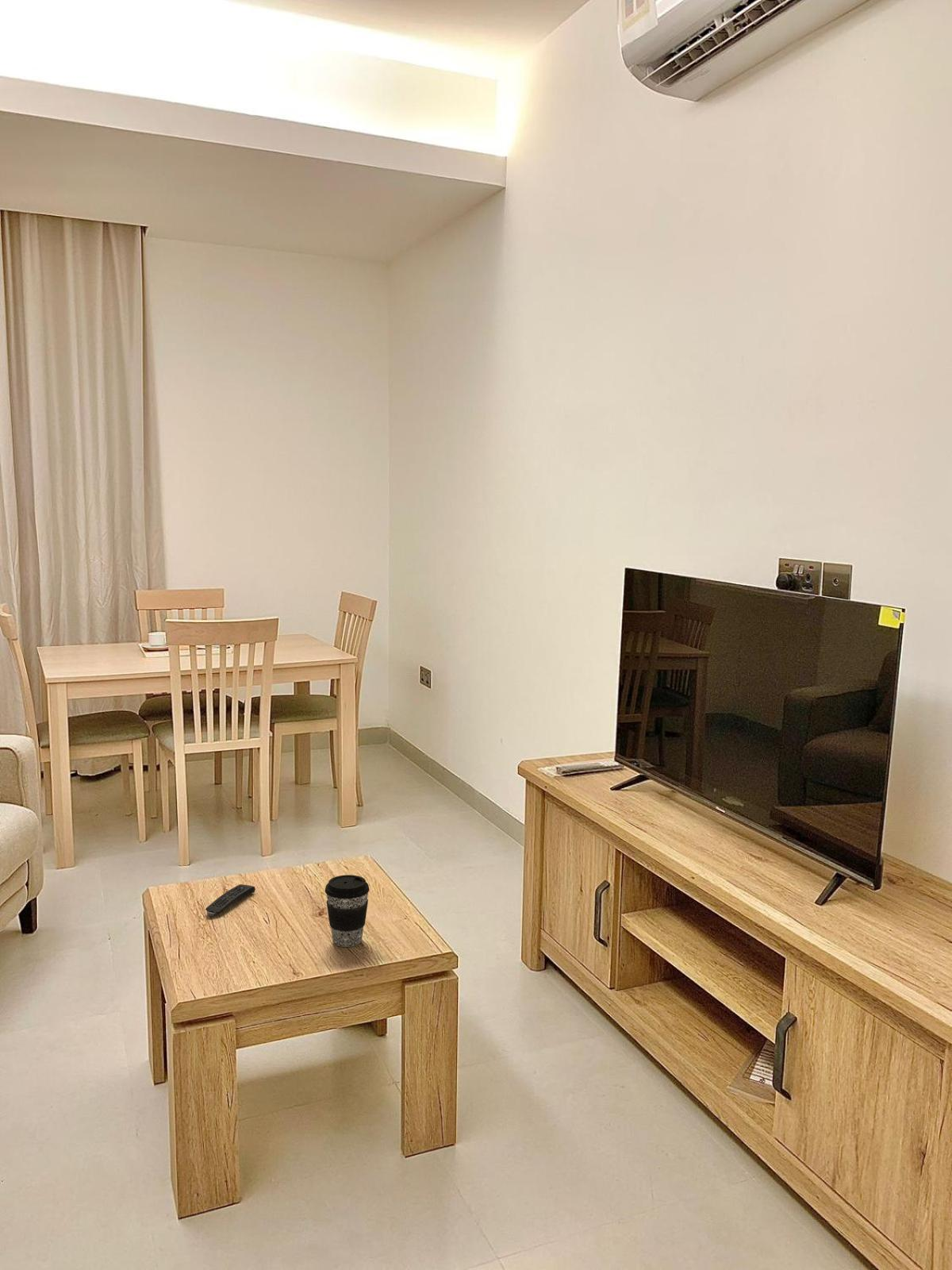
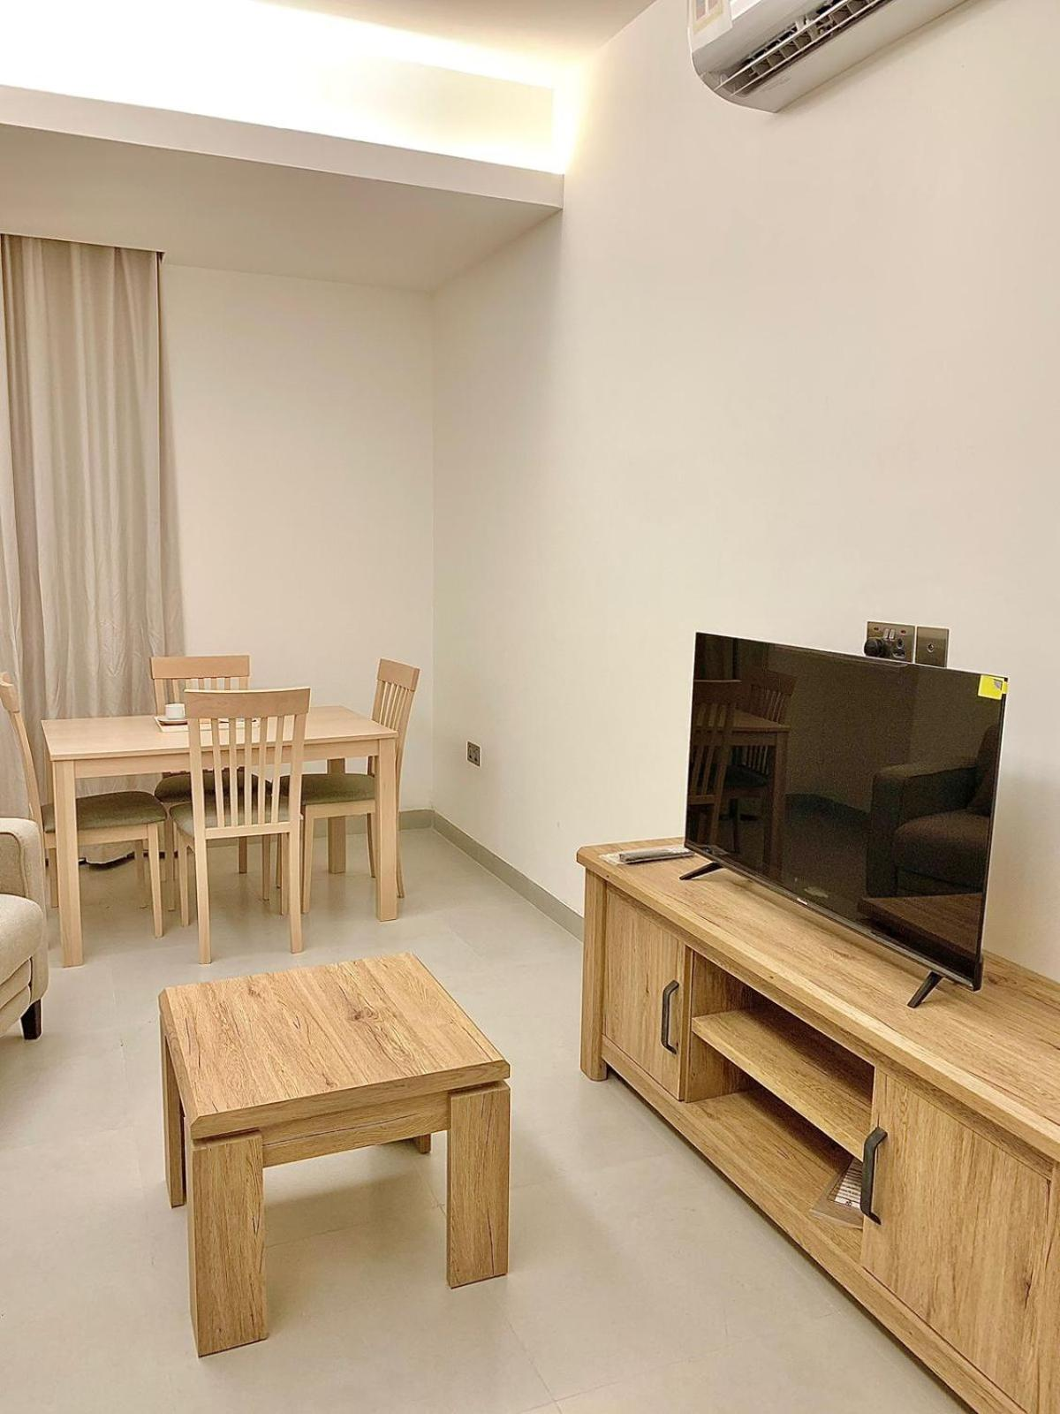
- coffee cup [324,874,370,948]
- remote control [205,883,256,917]
